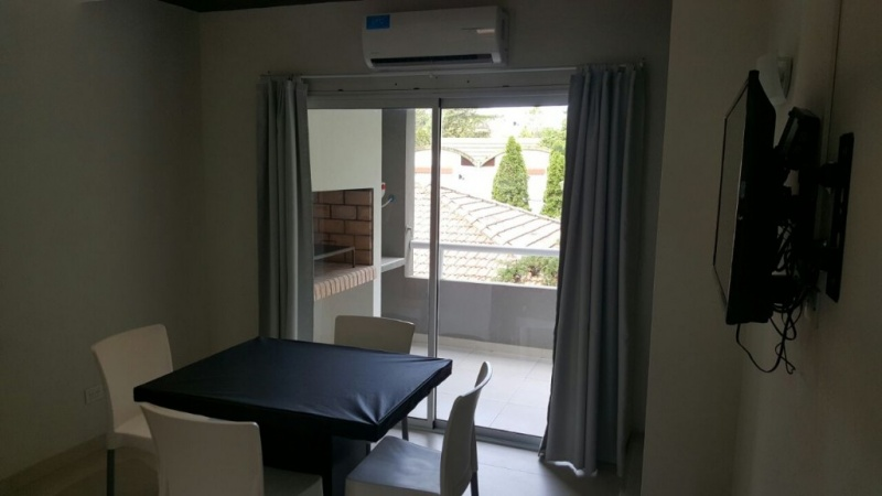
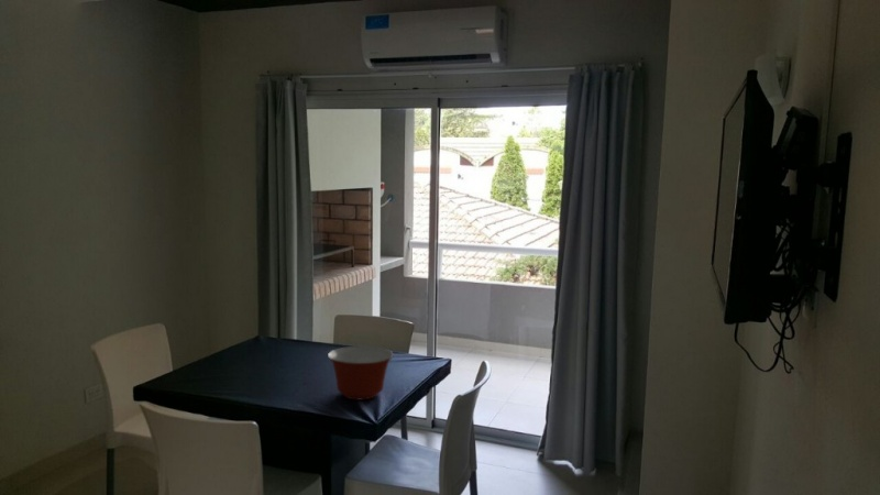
+ mixing bowl [327,345,395,402]
